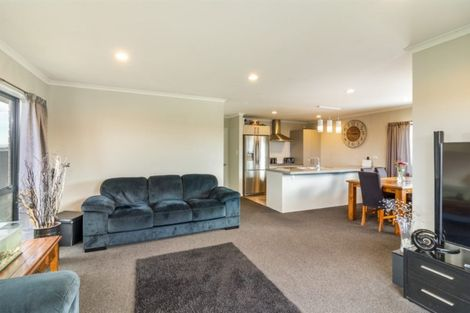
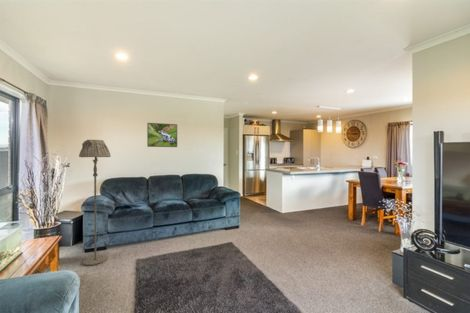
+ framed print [146,122,178,148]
+ floor lamp [78,139,112,267]
